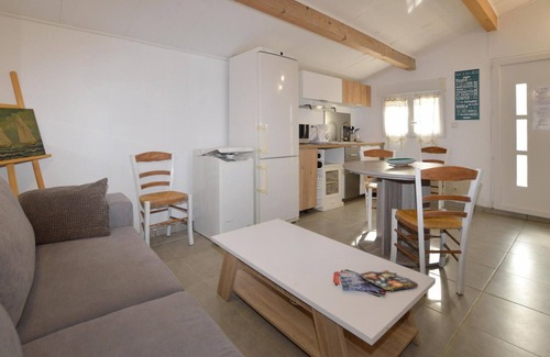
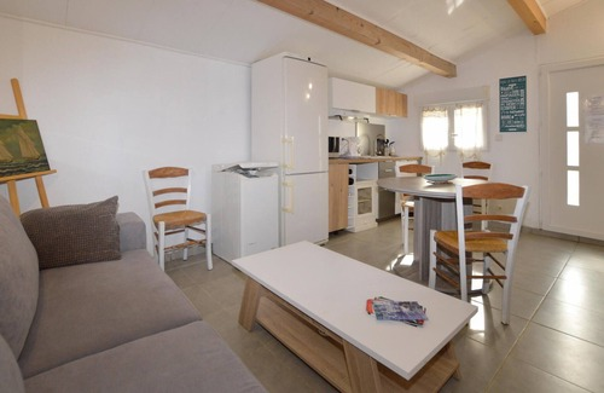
- magazine [360,269,419,291]
